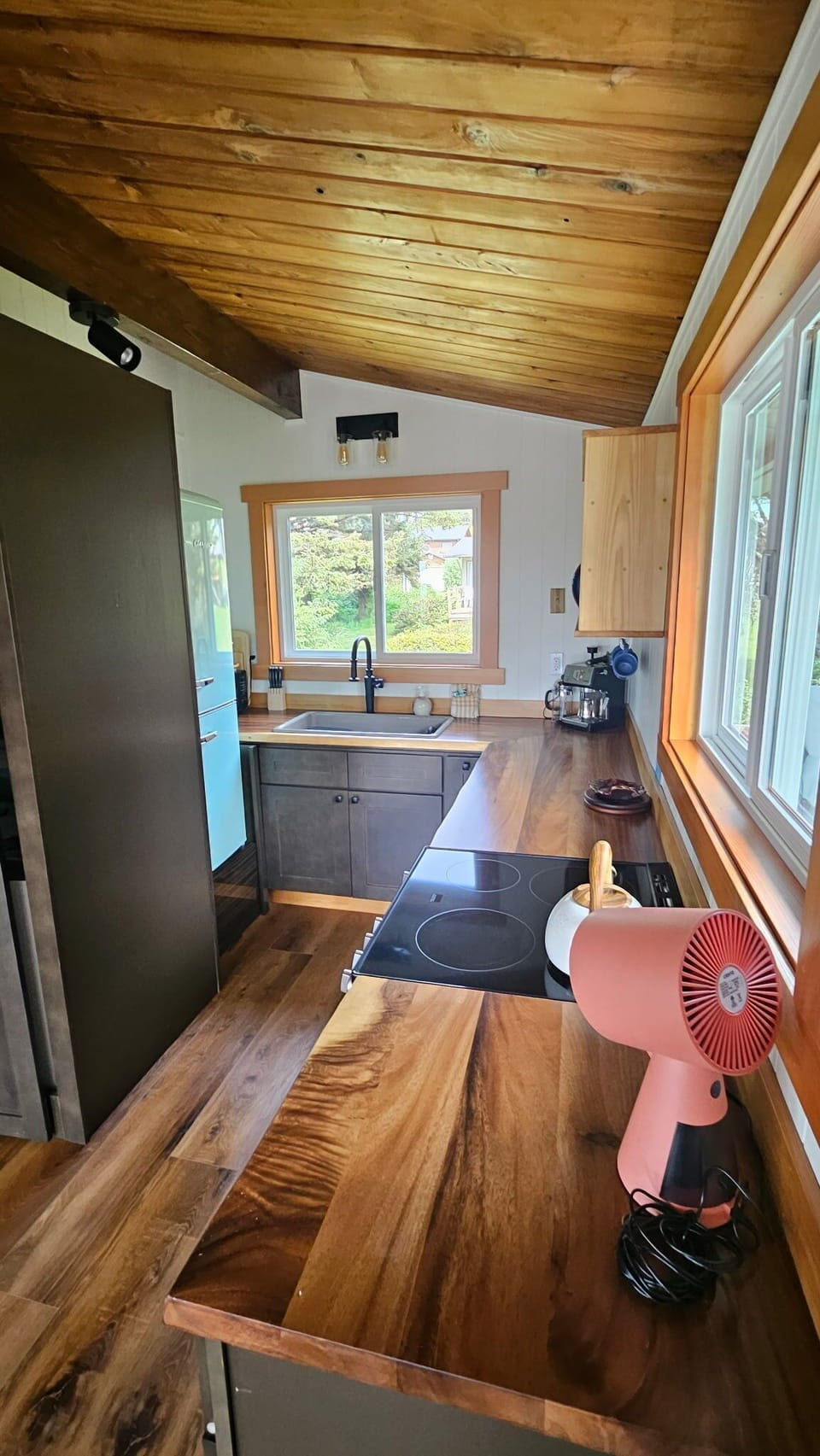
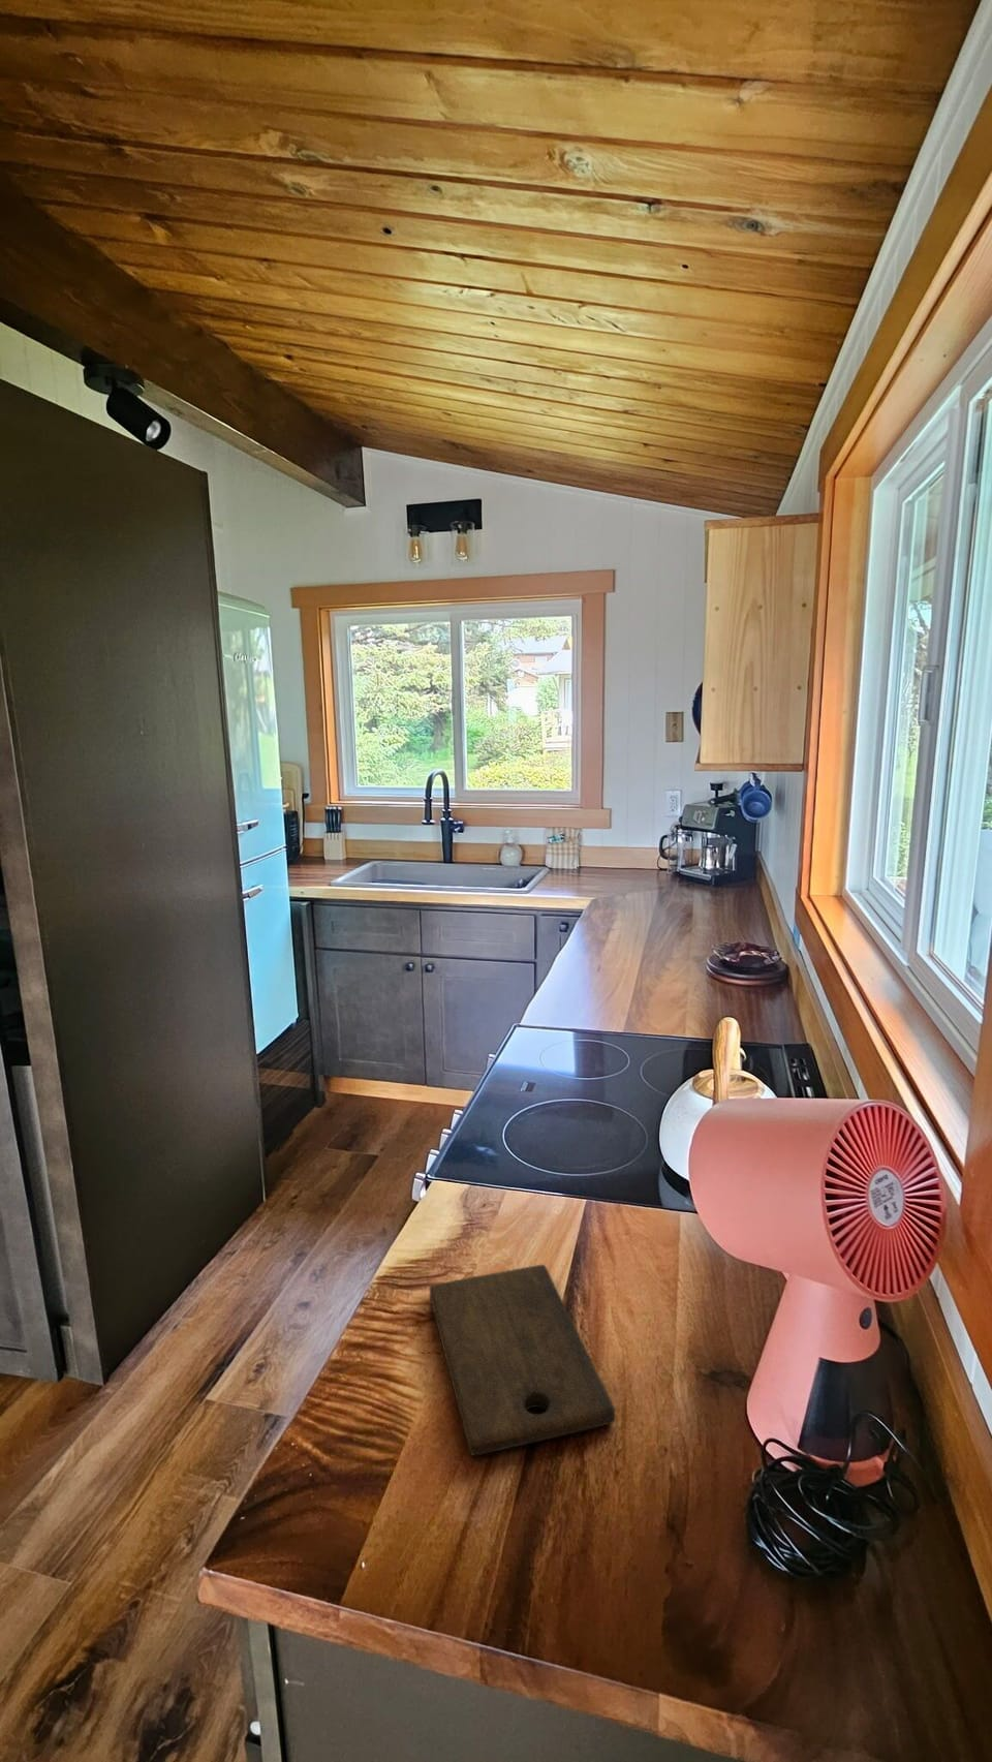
+ cutting board [428,1263,616,1456]
